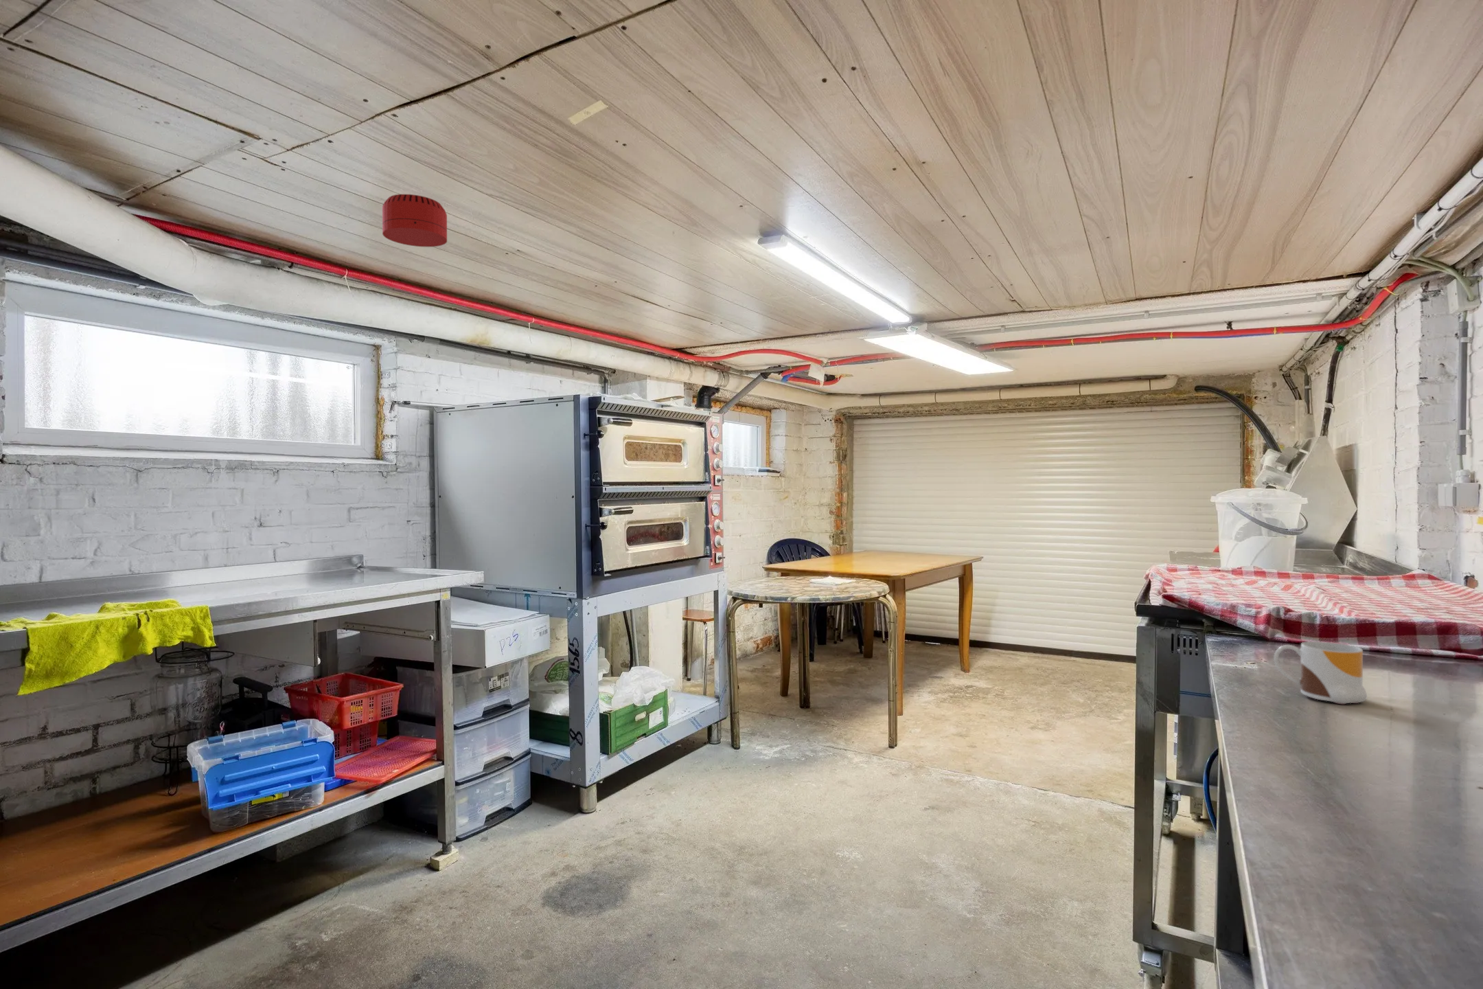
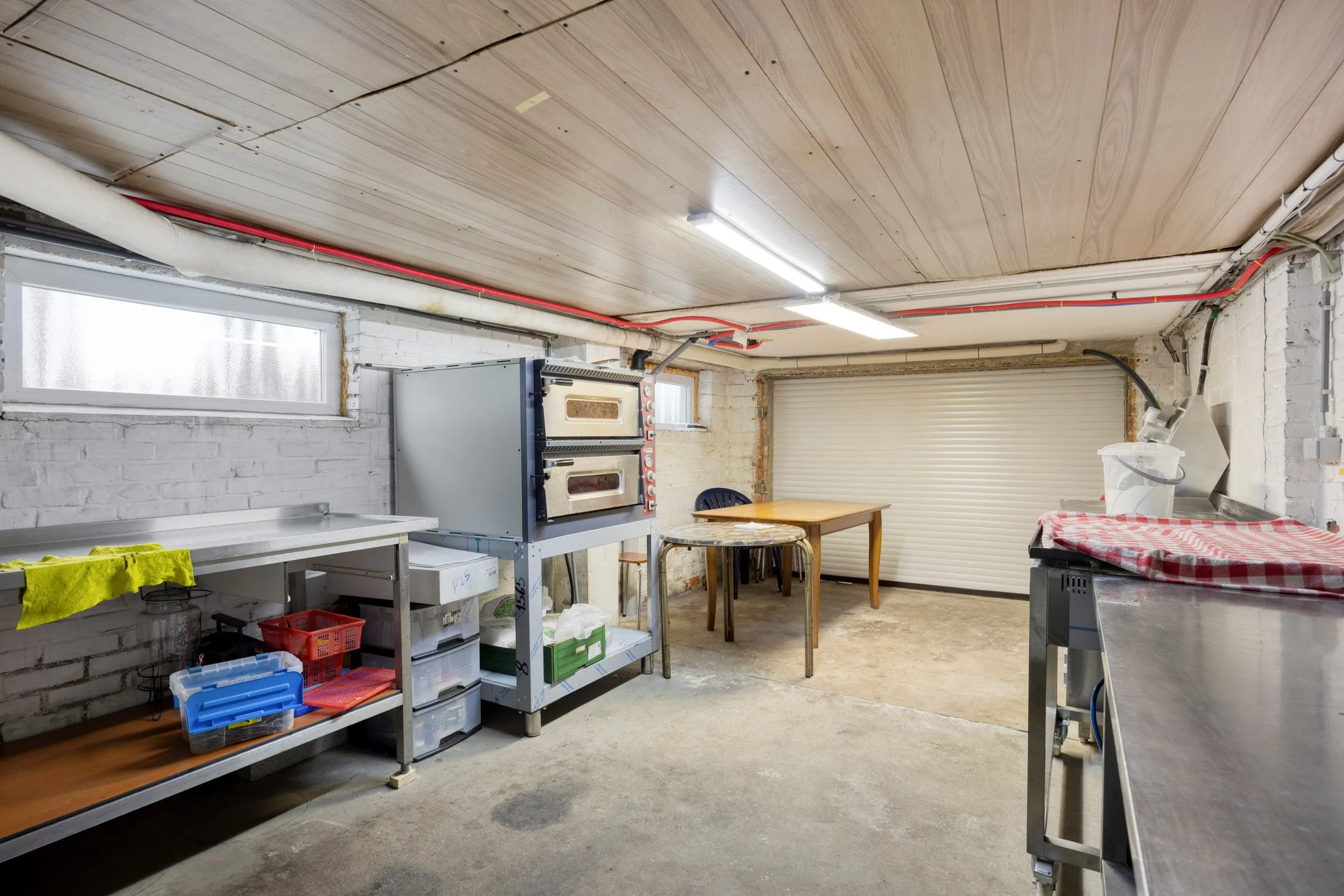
- mug [1273,641,1367,704]
- smoke detector [382,193,448,247]
